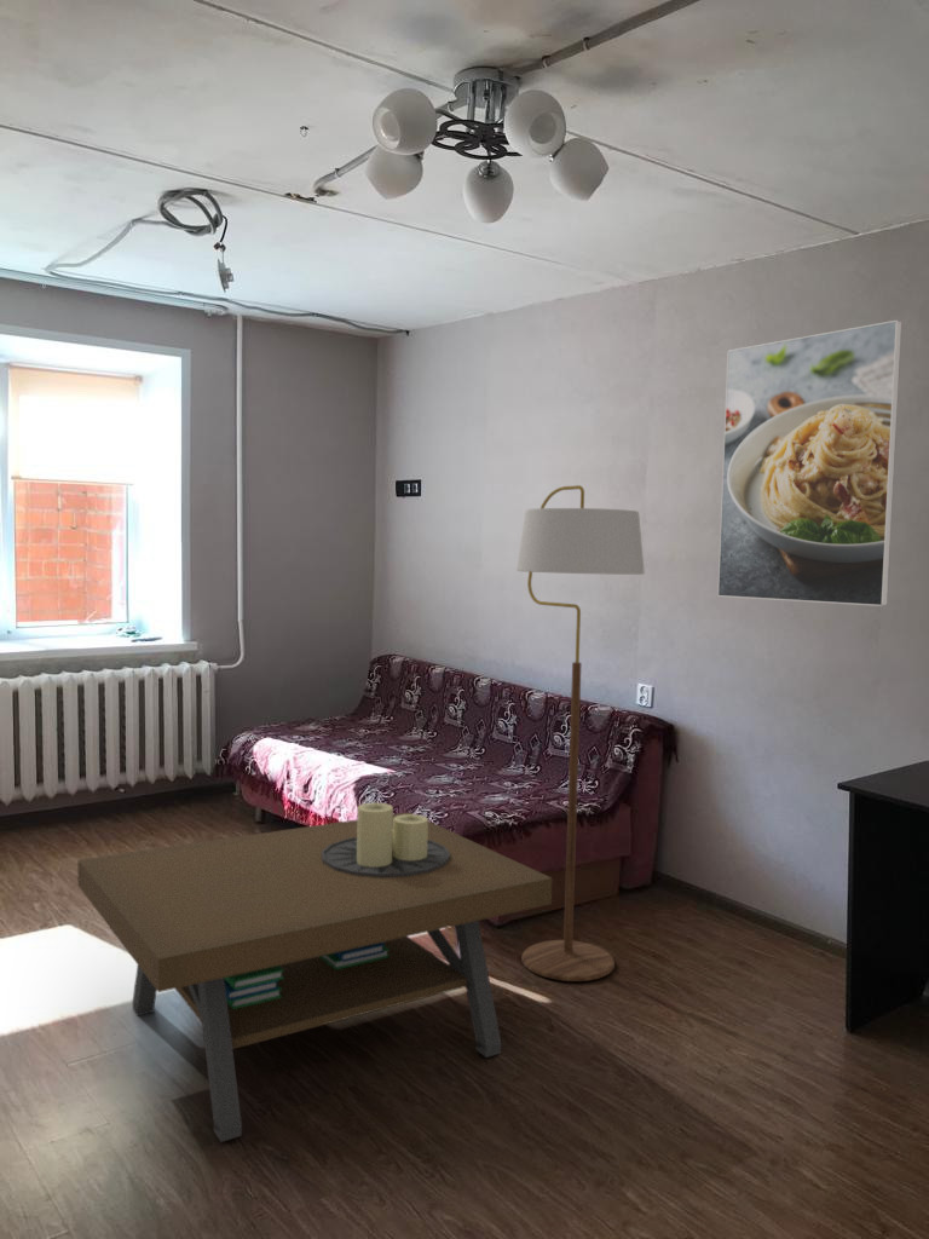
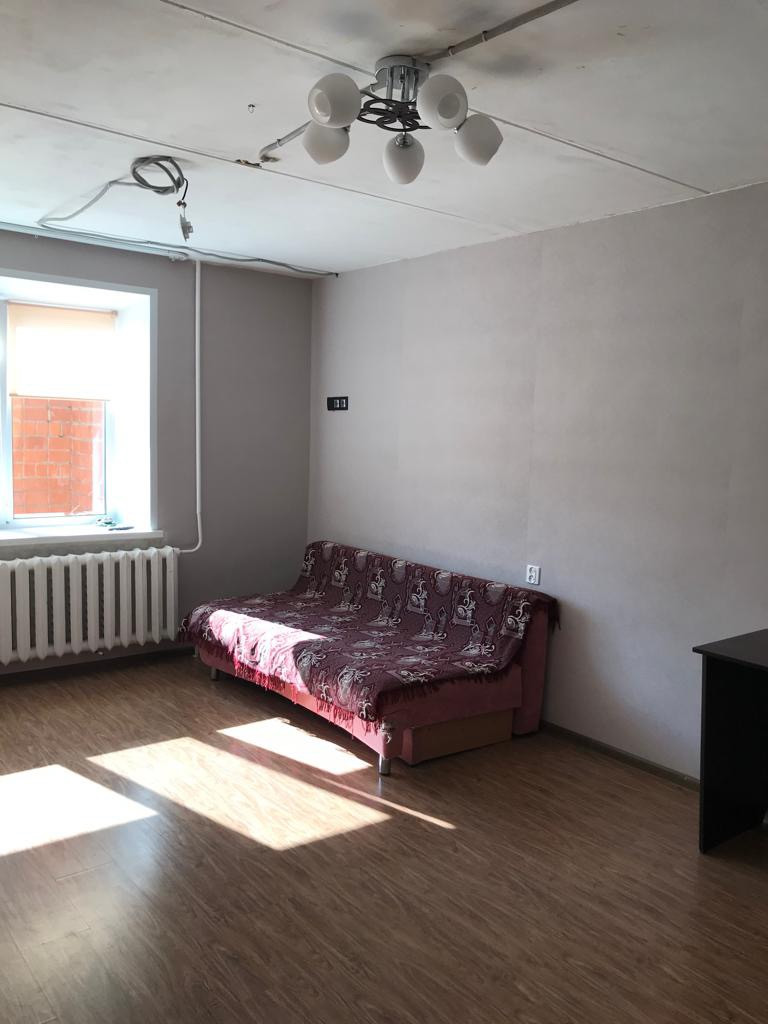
- floor lamp [515,484,646,982]
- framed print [716,319,904,607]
- coffee table [76,802,553,1143]
